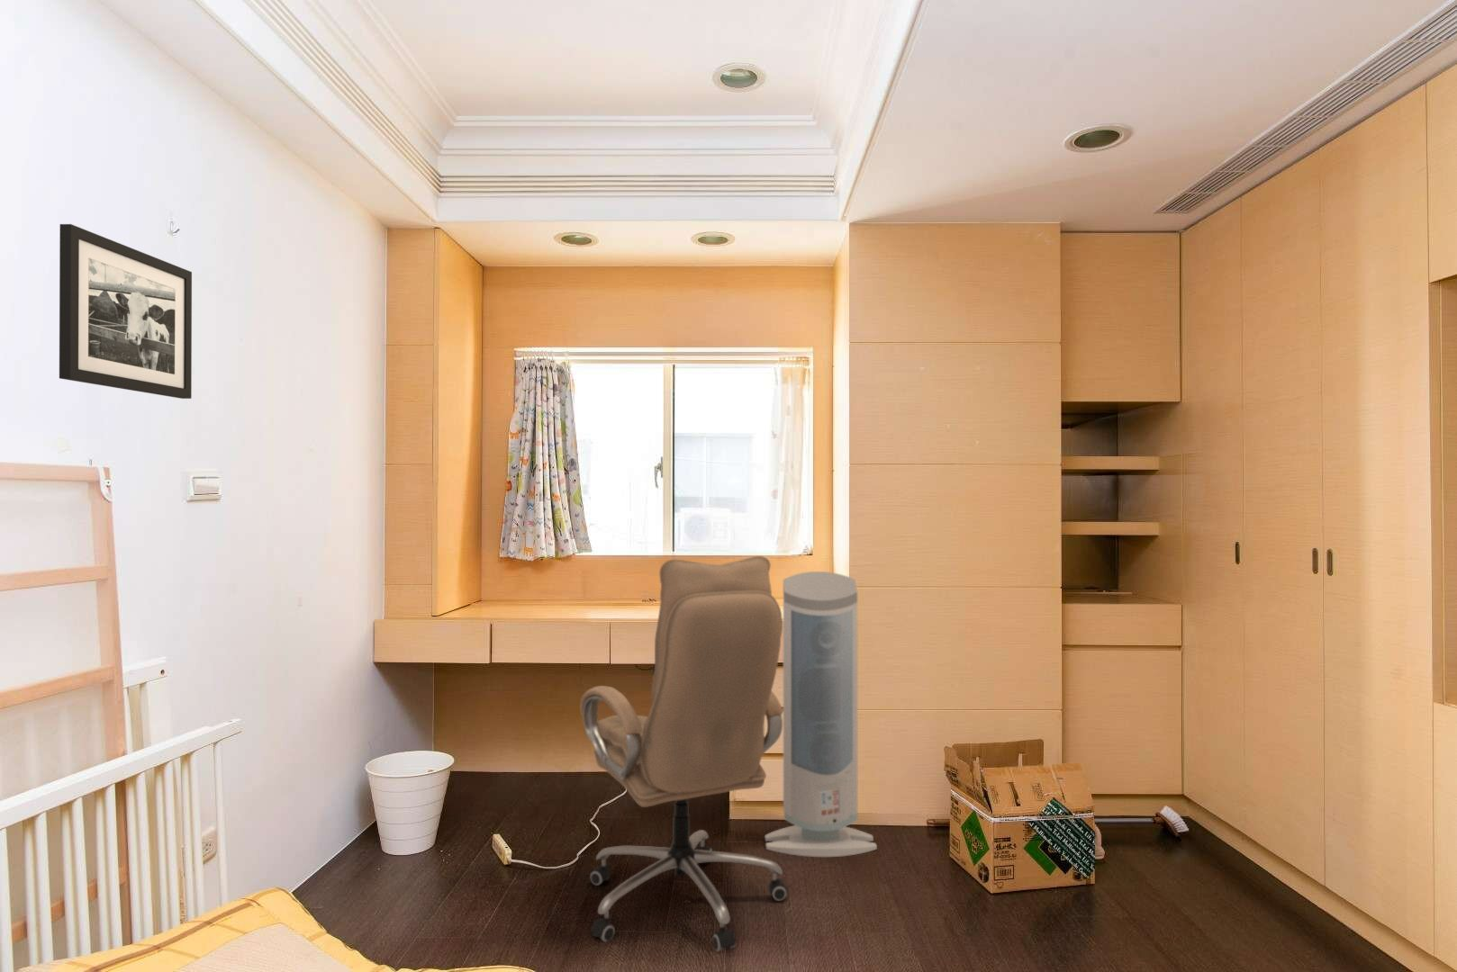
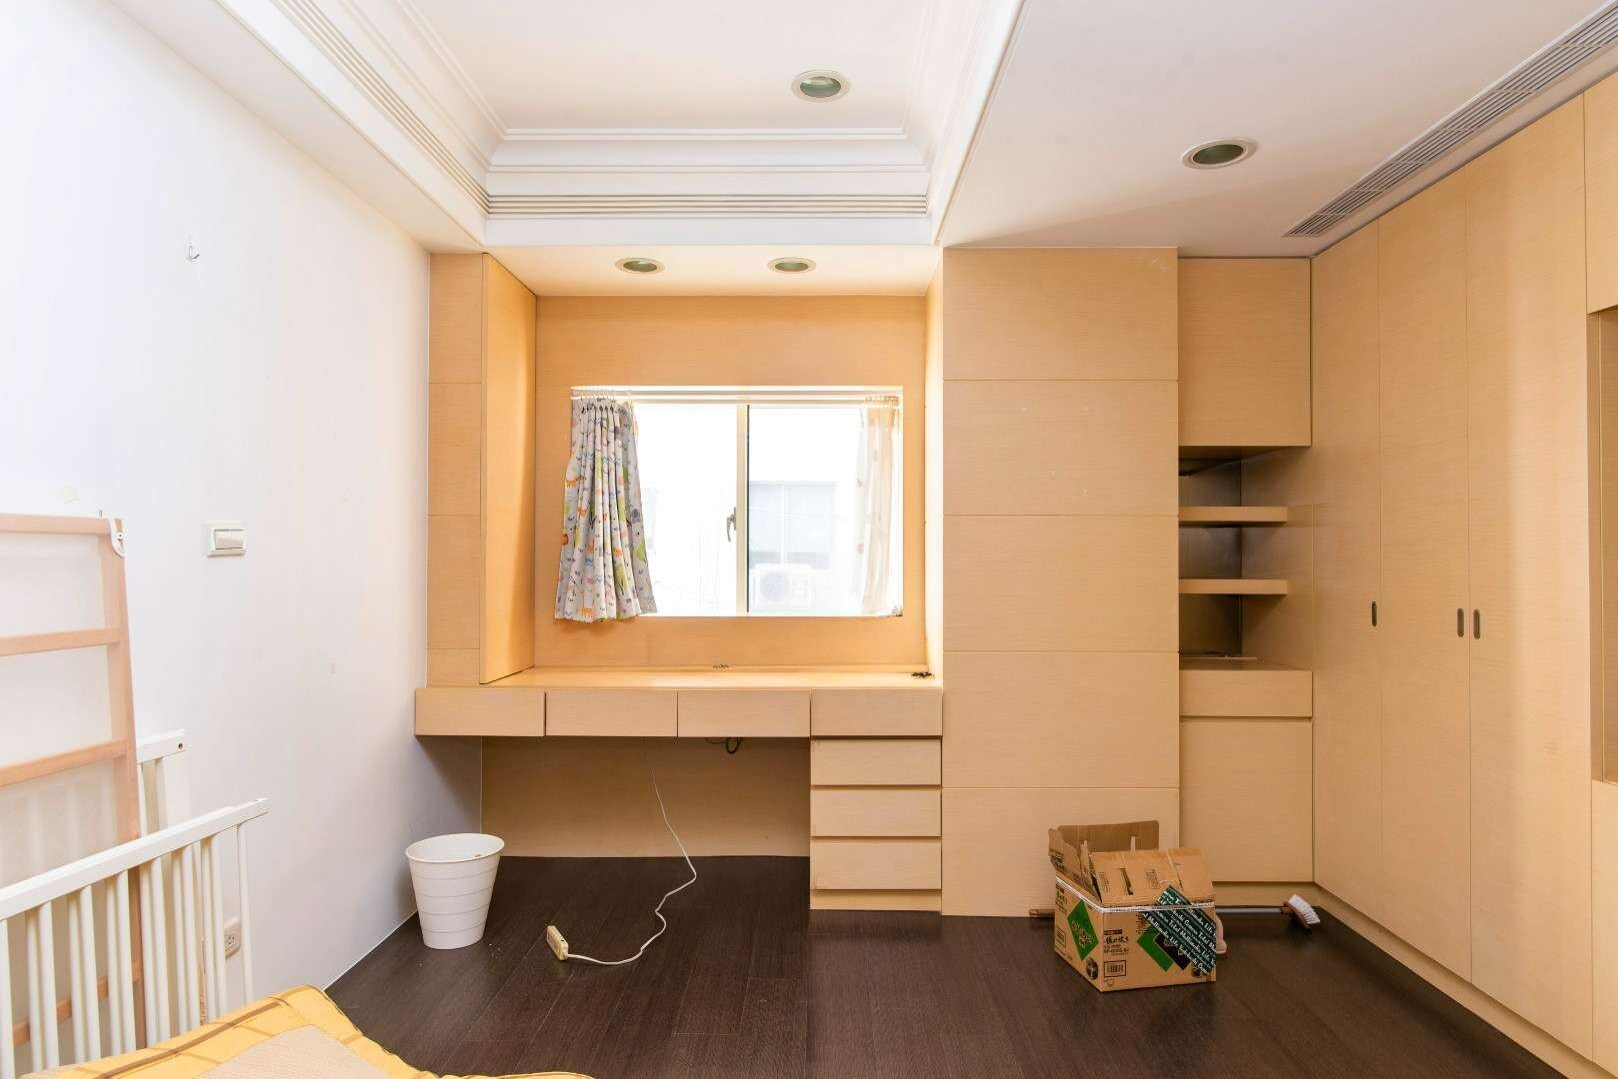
- office chair [579,555,789,952]
- air purifier [765,571,878,858]
- picture frame [59,223,193,399]
